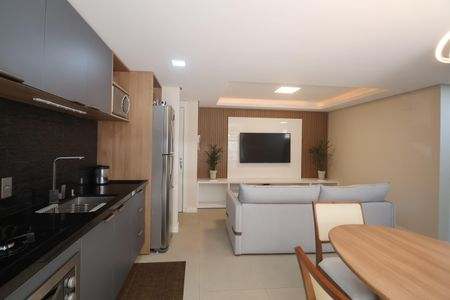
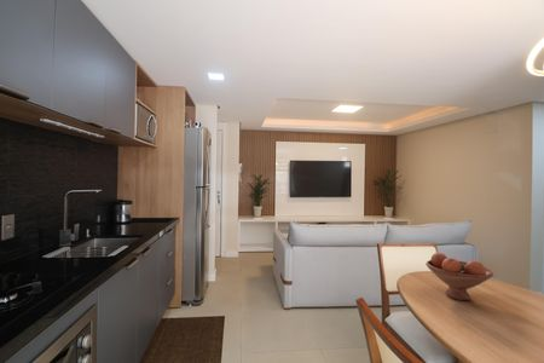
+ fruit bowl [424,252,494,301]
